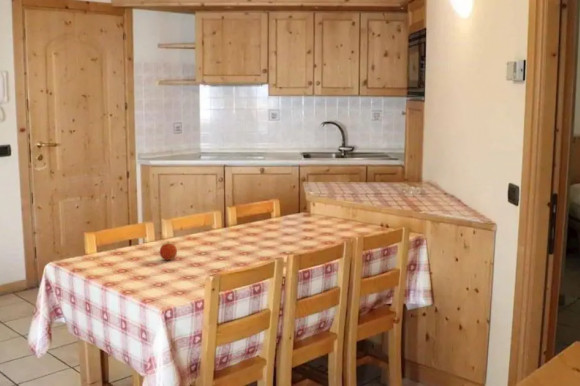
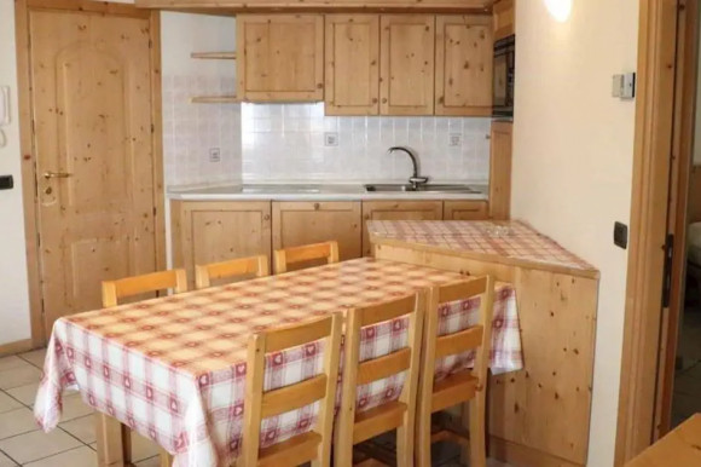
- fruit [159,242,178,261]
